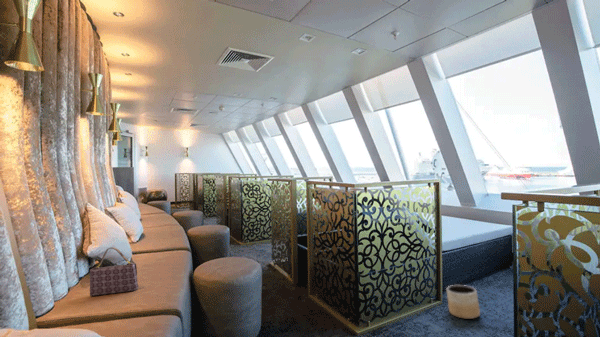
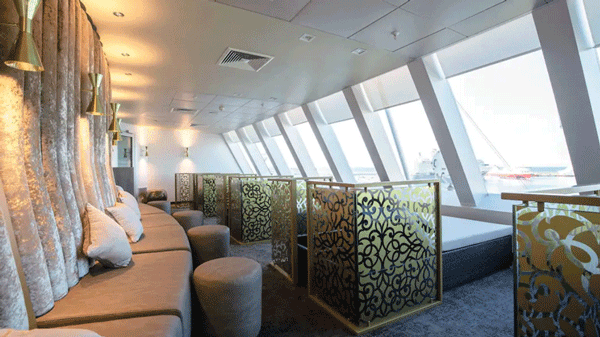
- planter [445,284,481,320]
- handbag [89,246,139,297]
